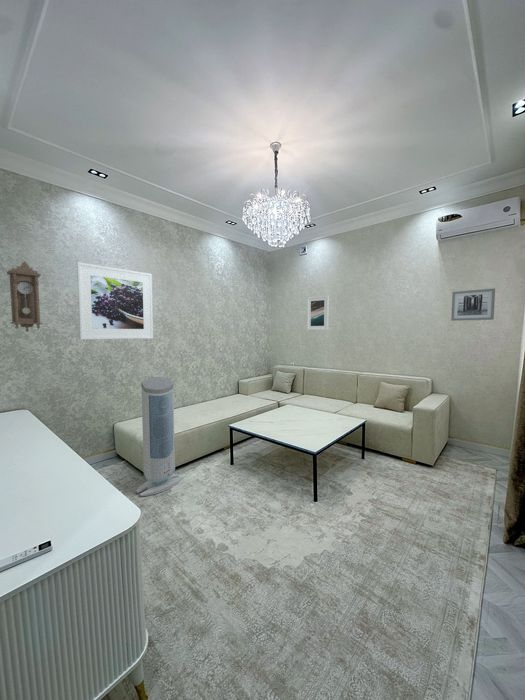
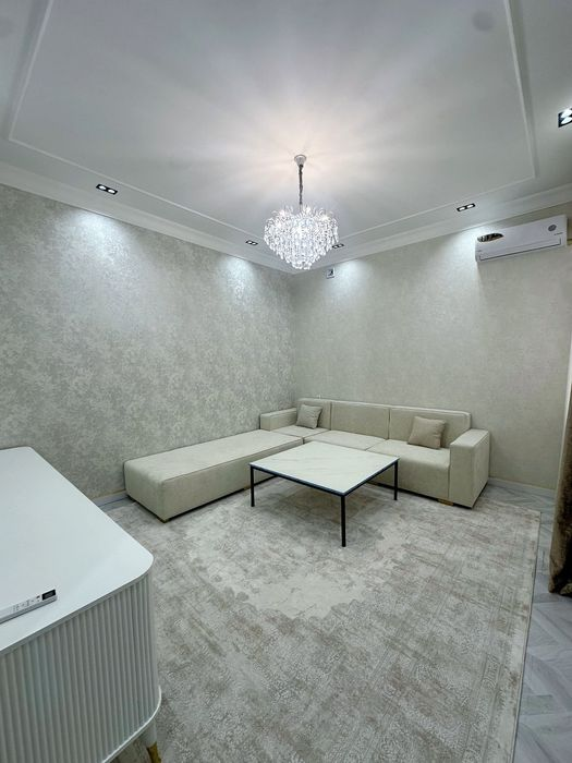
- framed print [76,261,154,341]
- pendulum clock [6,260,44,333]
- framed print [306,295,330,331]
- air purifier [135,376,183,497]
- wall art [450,287,496,322]
